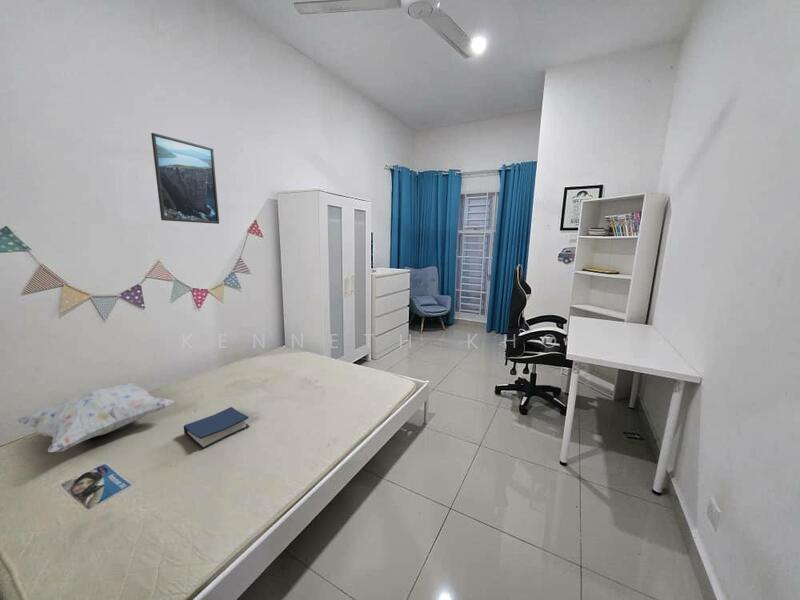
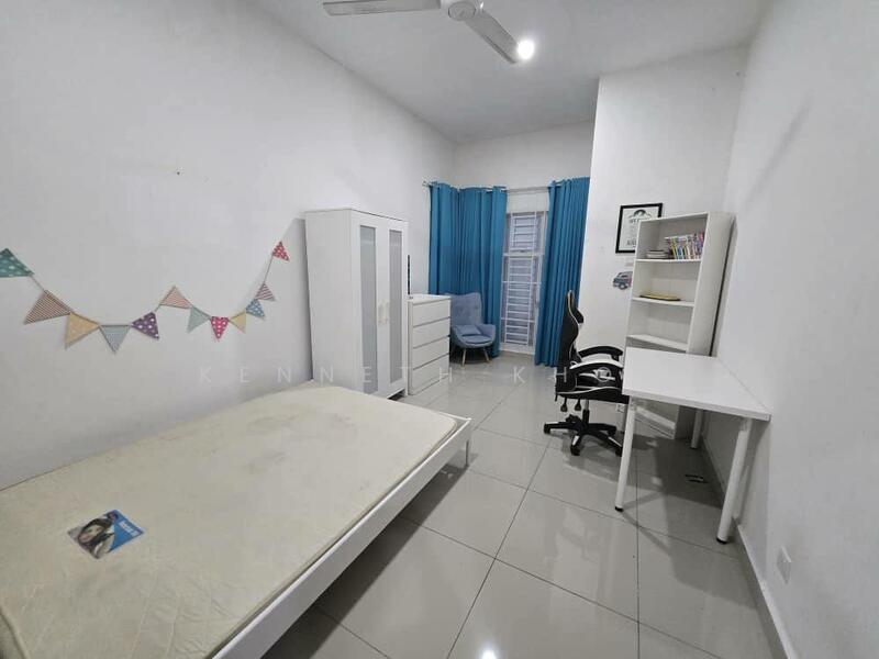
- hardback book [183,406,250,451]
- decorative pillow [15,381,175,453]
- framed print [150,132,220,225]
